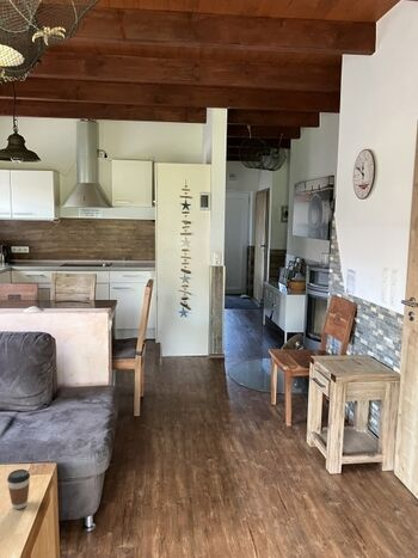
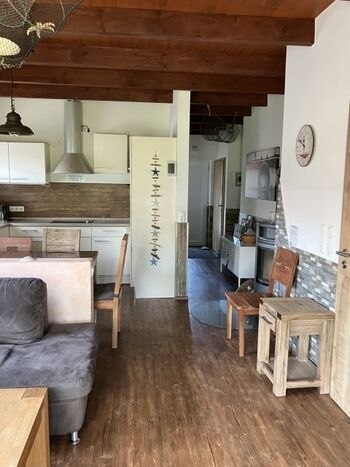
- coffee cup [6,468,31,510]
